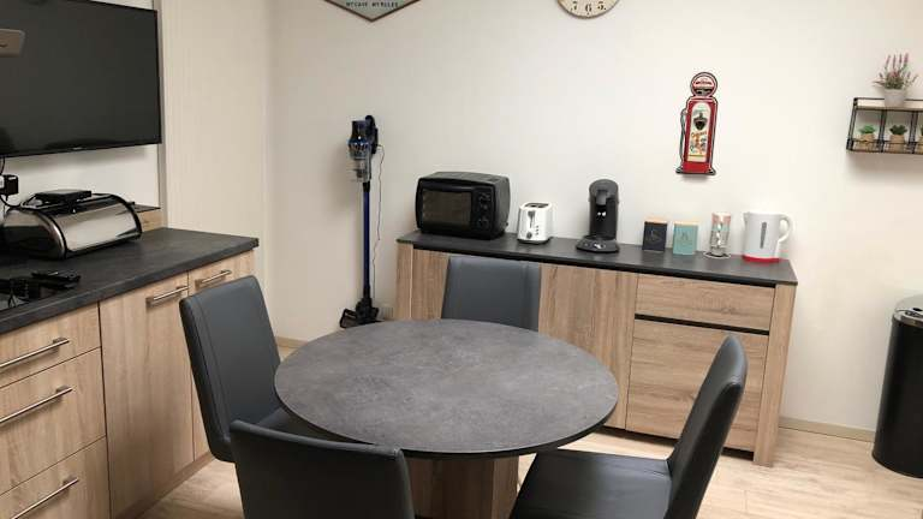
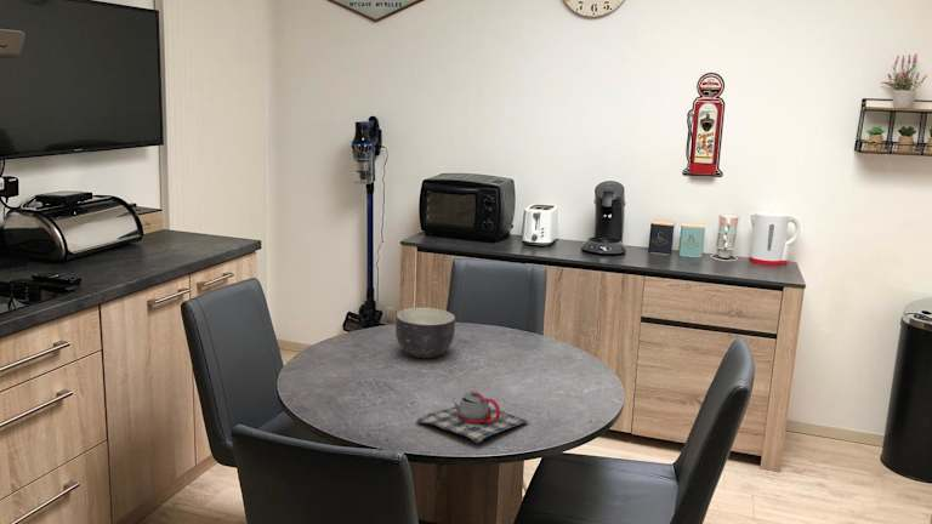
+ teapot [415,389,529,444]
+ bowl [394,307,456,359]
